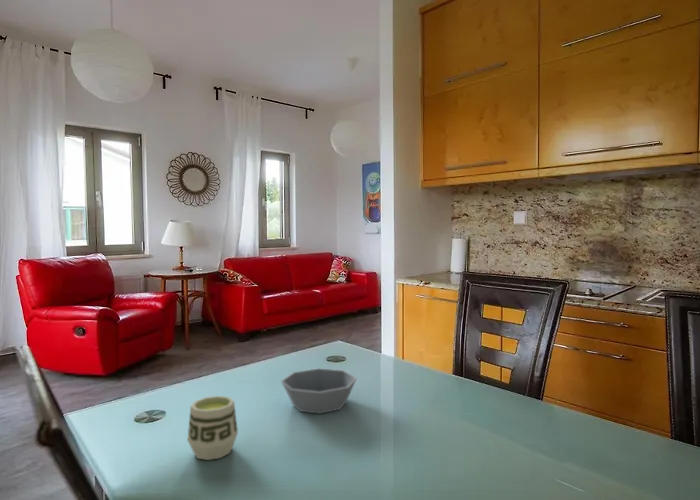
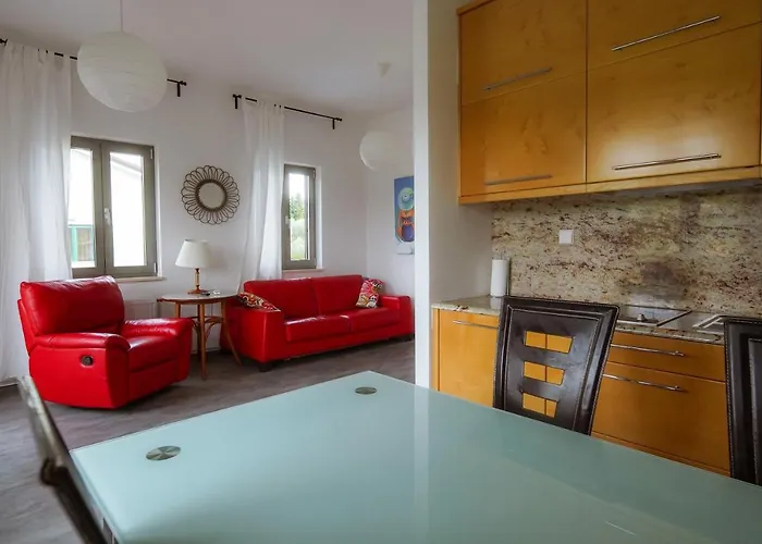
- bowl [280,367,358,415]
- cup [187,395,239,461]
